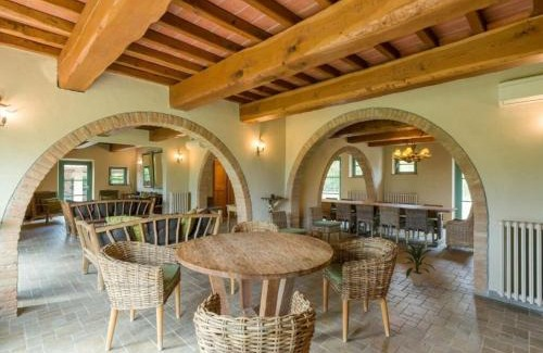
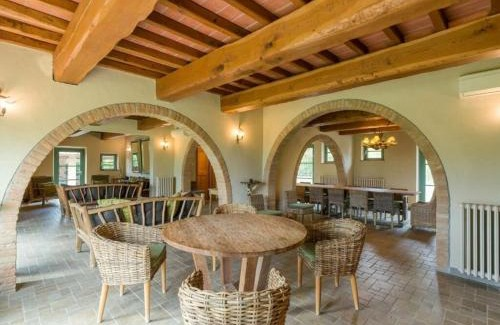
- indoor plant [400,241,437,287]
